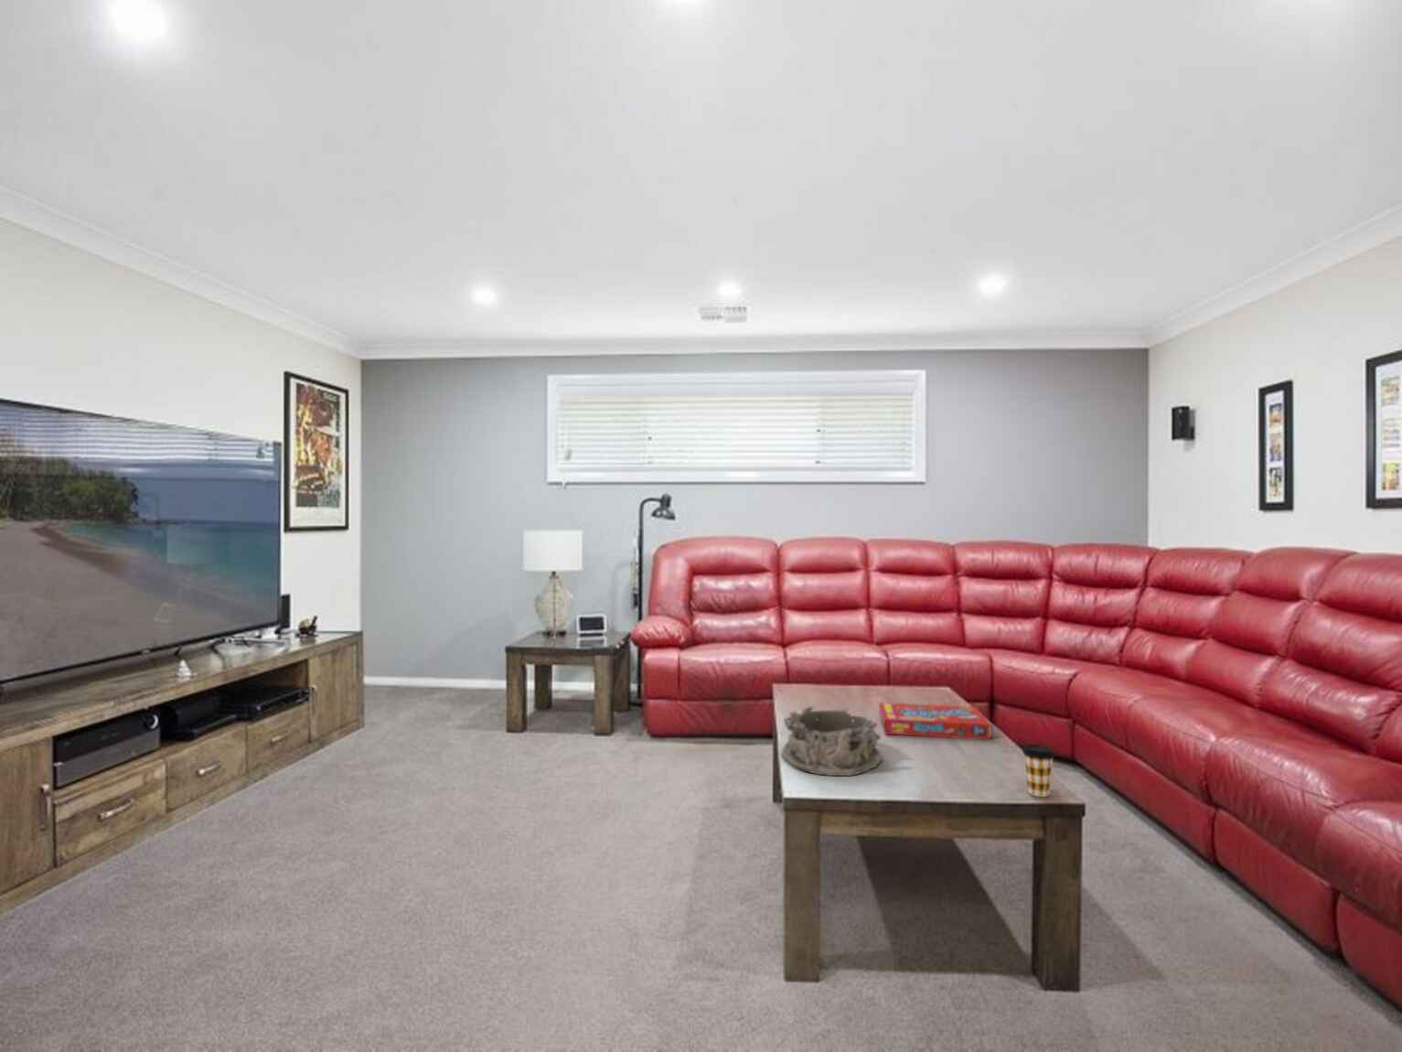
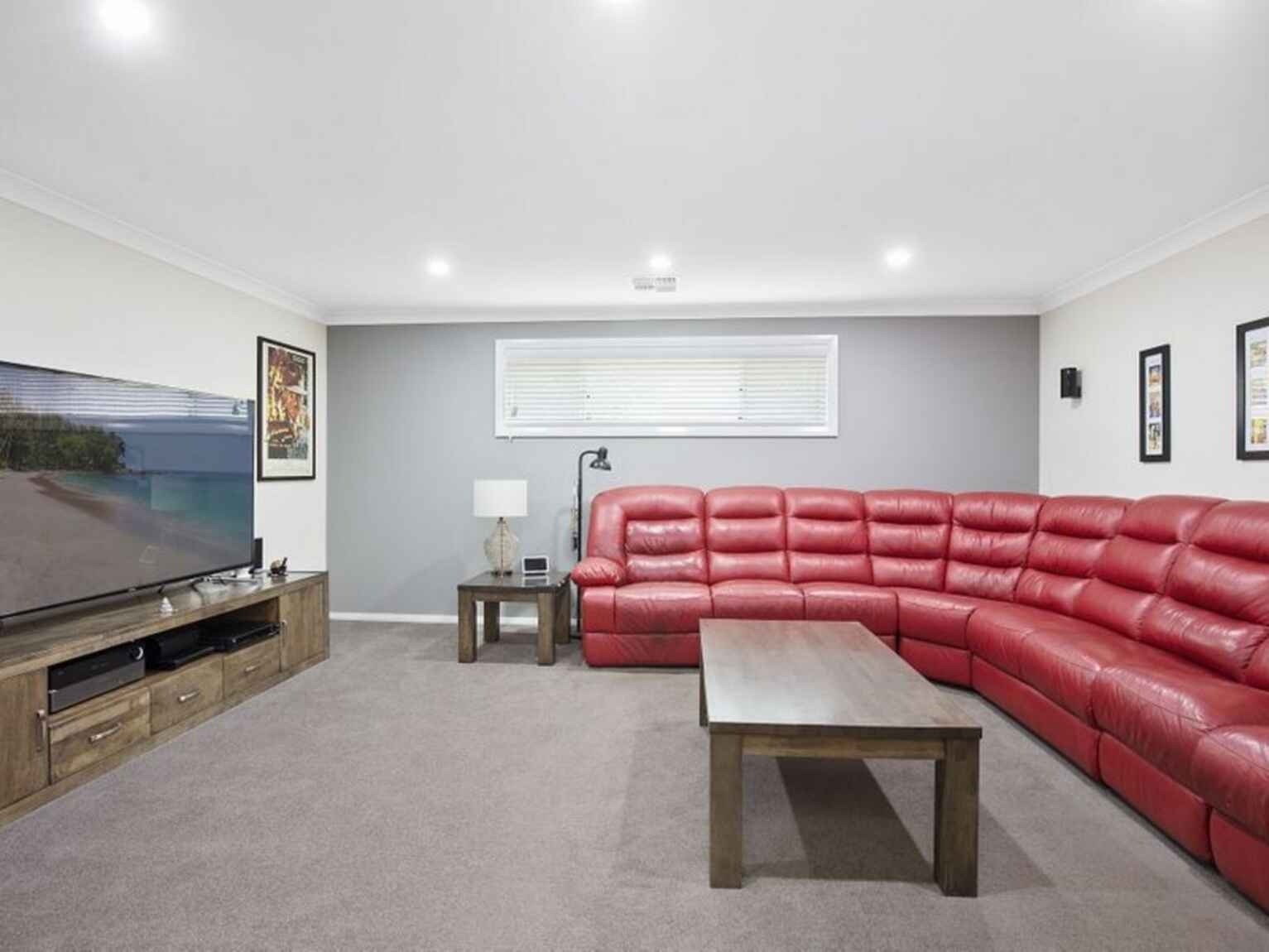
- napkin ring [780,705,883,777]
- coffee cup [1022,744,1056,798]
- snack box [878,702,993,740]
